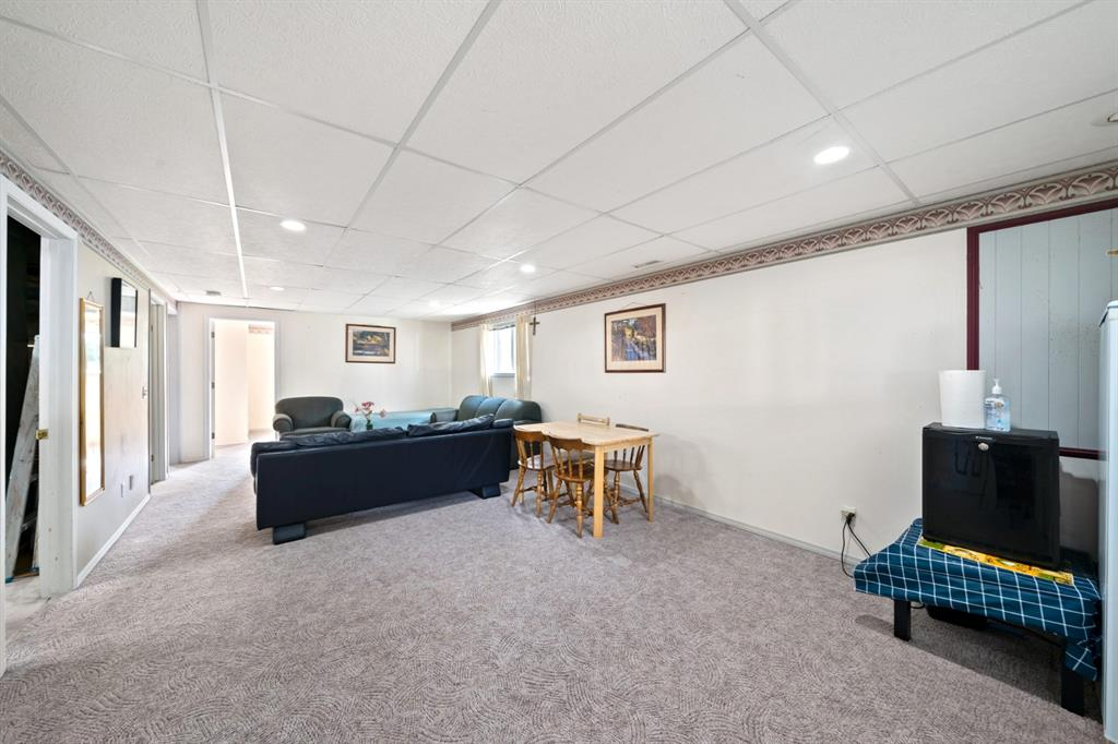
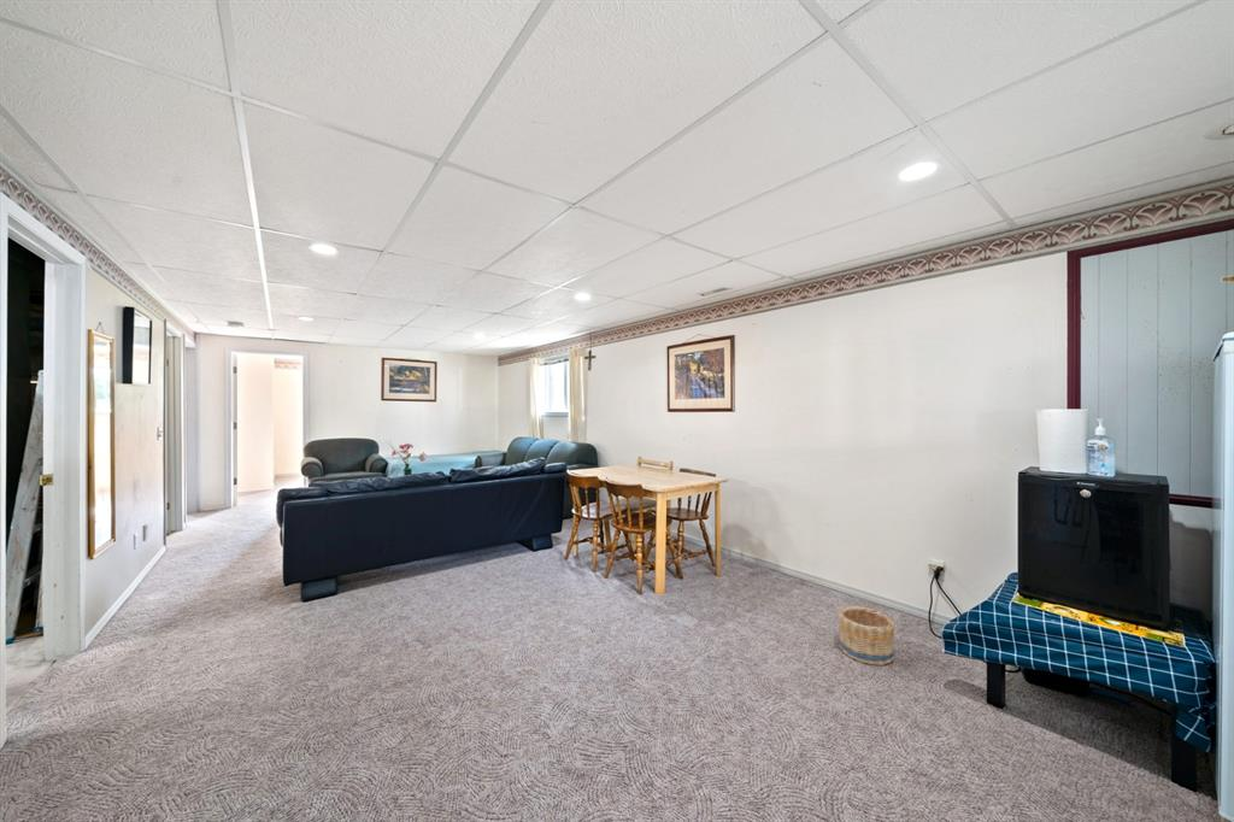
+ basket [838,605,897,667]
